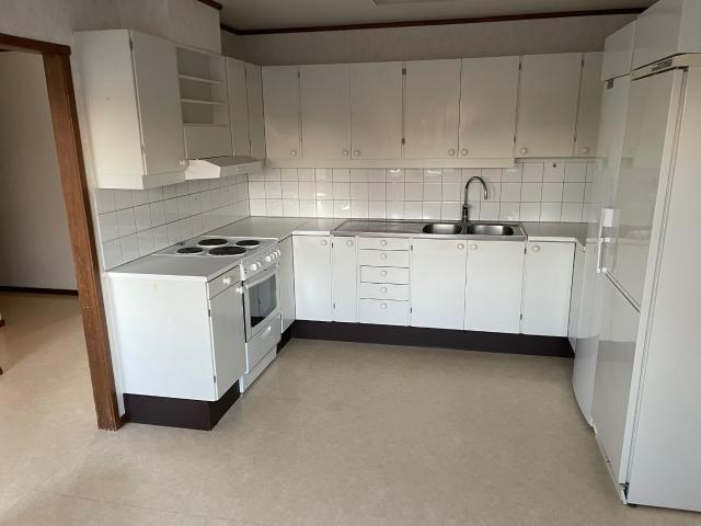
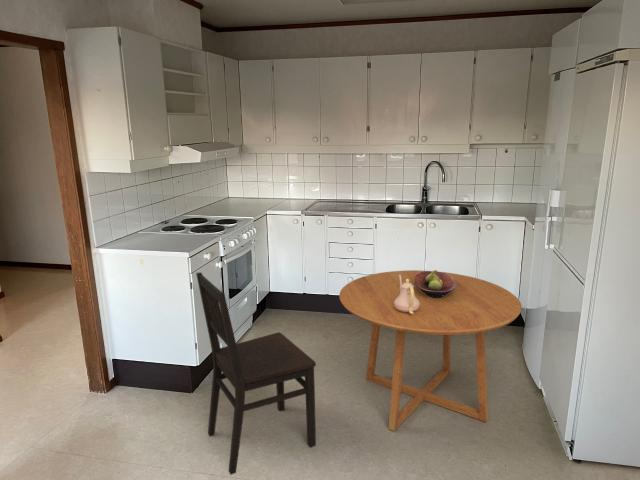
+ teapot [394,275,420,314]
+ dining table [338,269,523,432]
+ fruit bowl [414,269,456,298]
+ dining chair [195,271,317,476]
